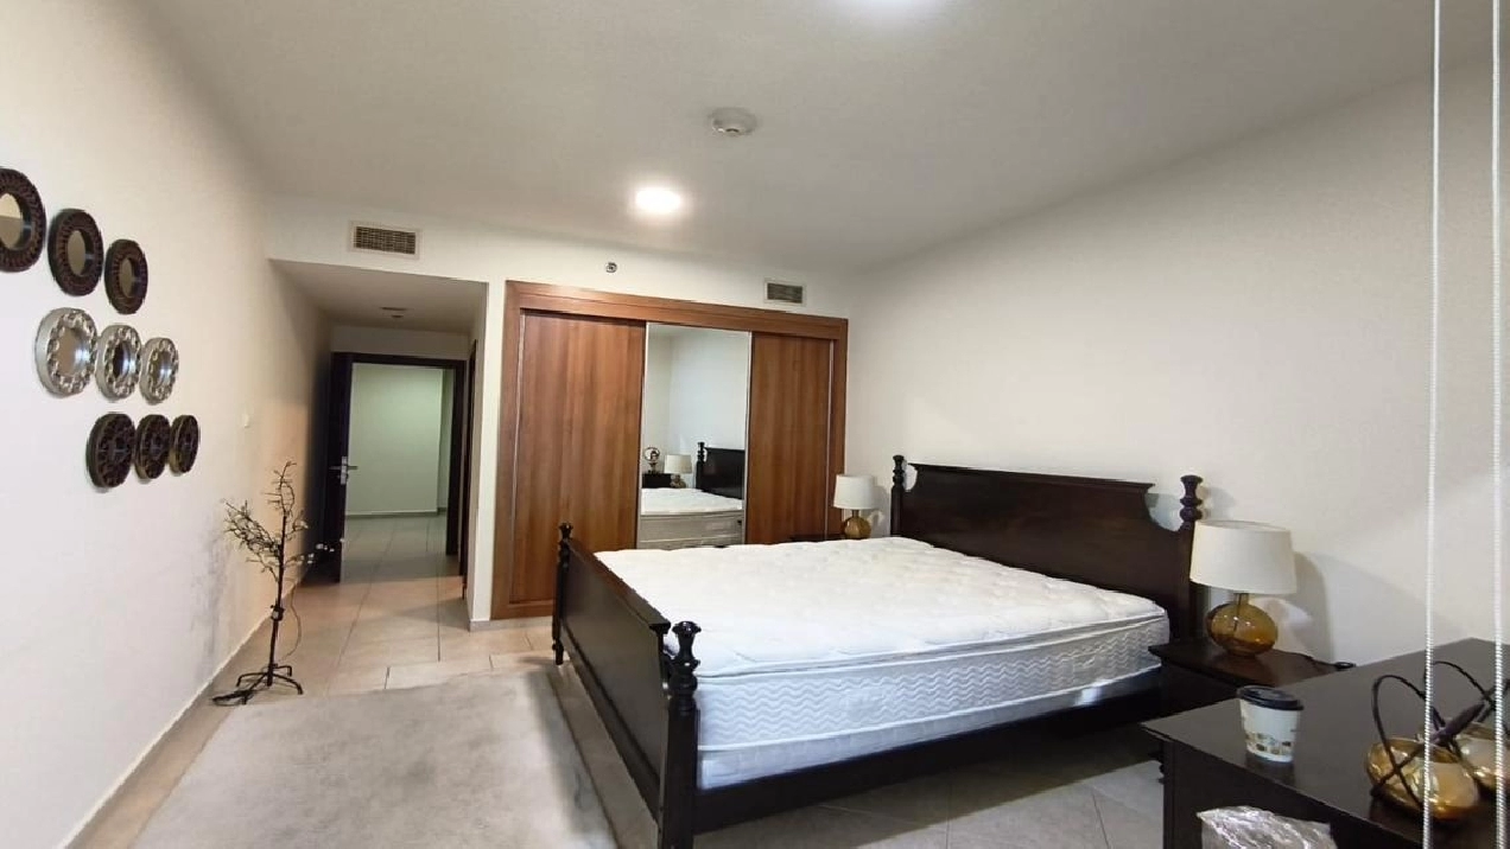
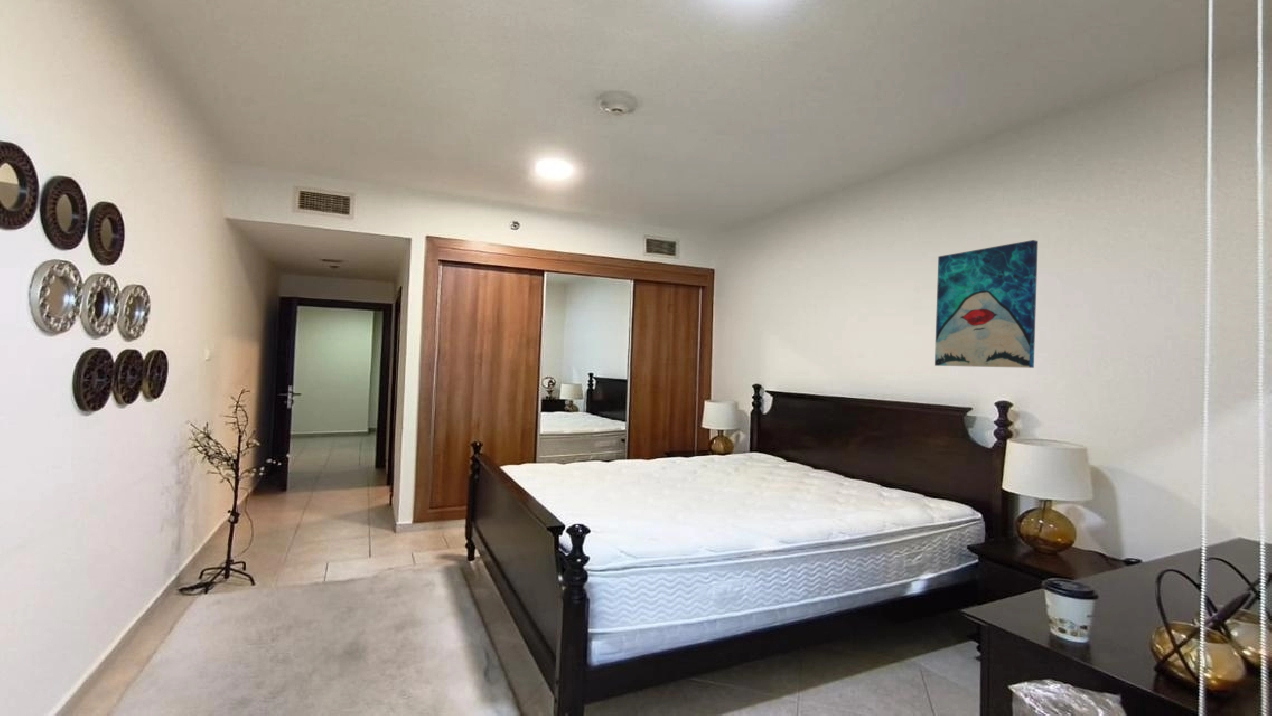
+ wall art [934,239,1039,369]
